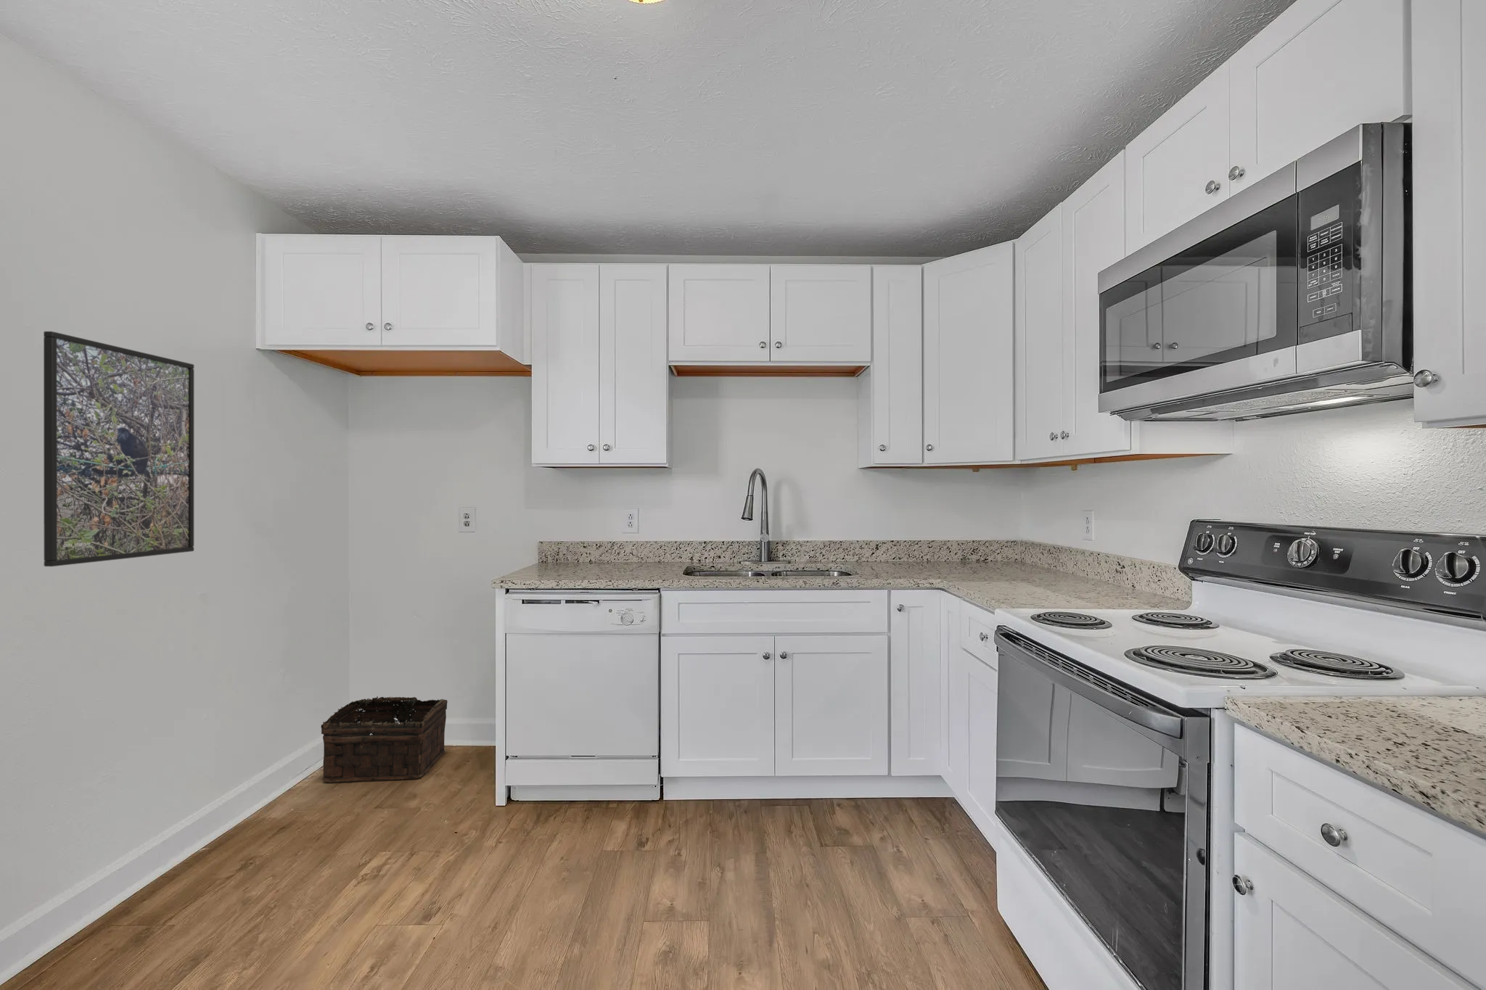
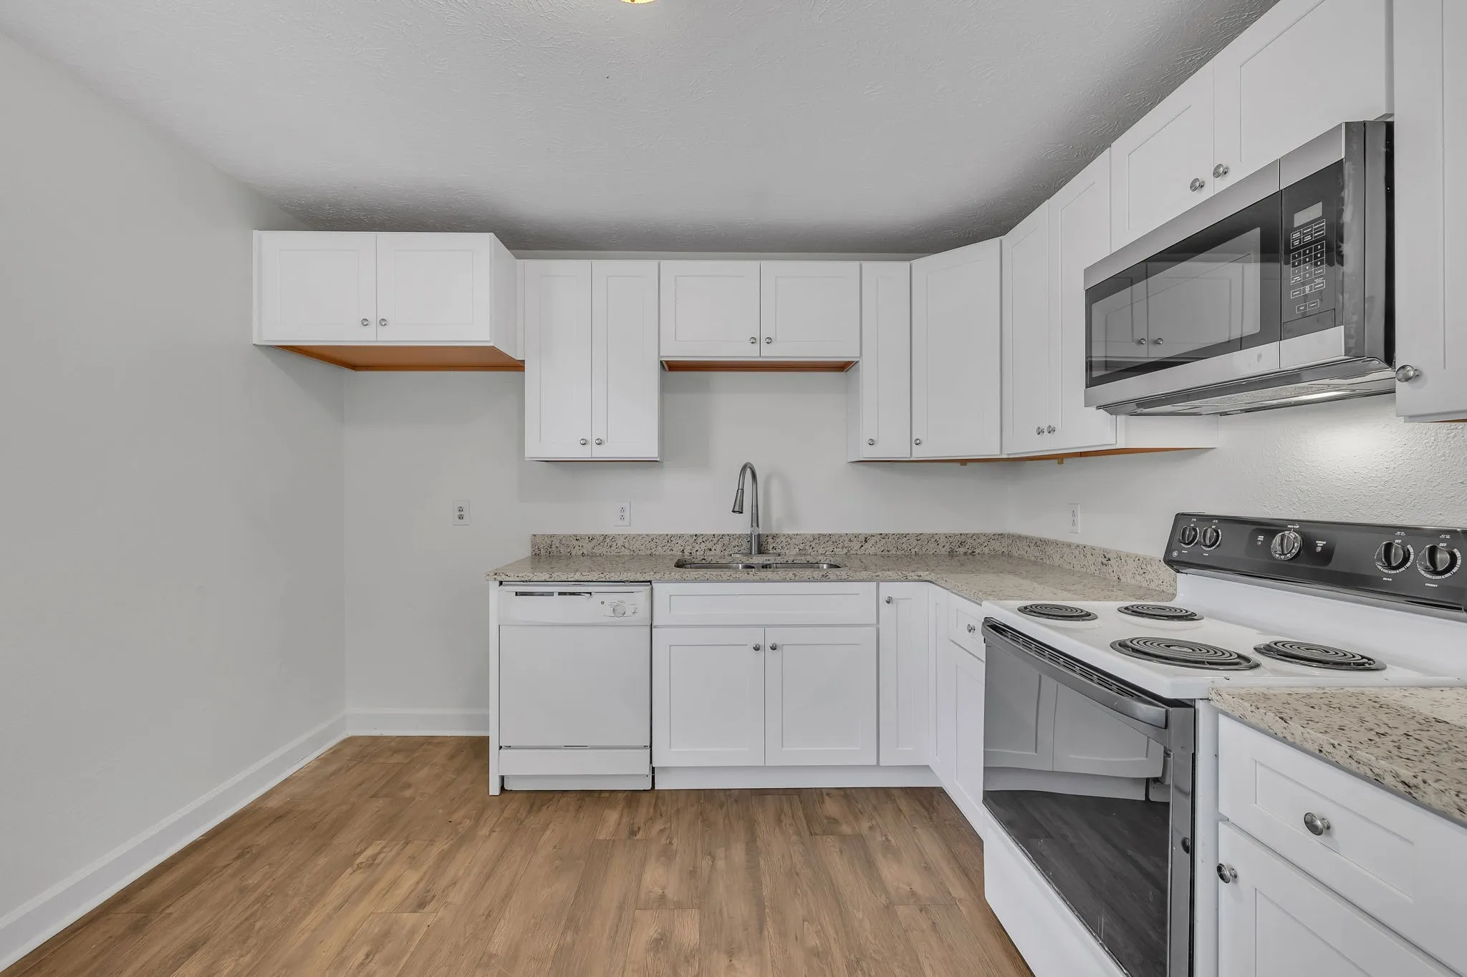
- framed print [43,330,194,567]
- basket [320,695,449,782]
